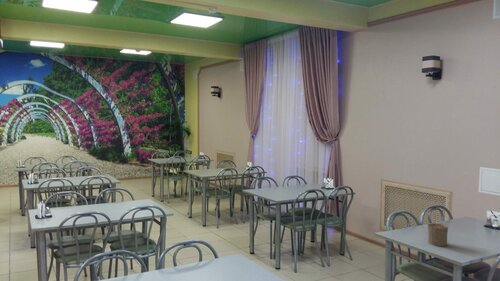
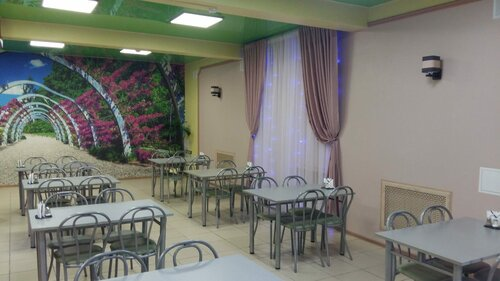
- cup [427,222,449,247]
